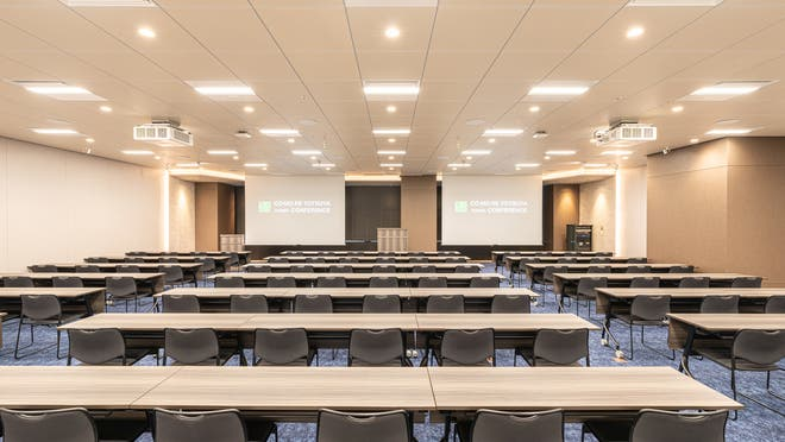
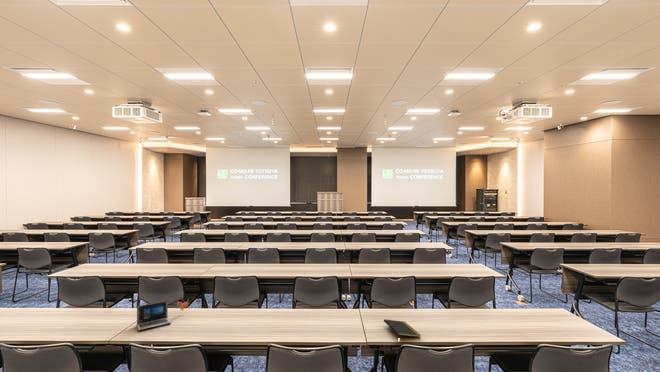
+ notepad [383,318,421,338]
+ laptop [135,298,189,332]
